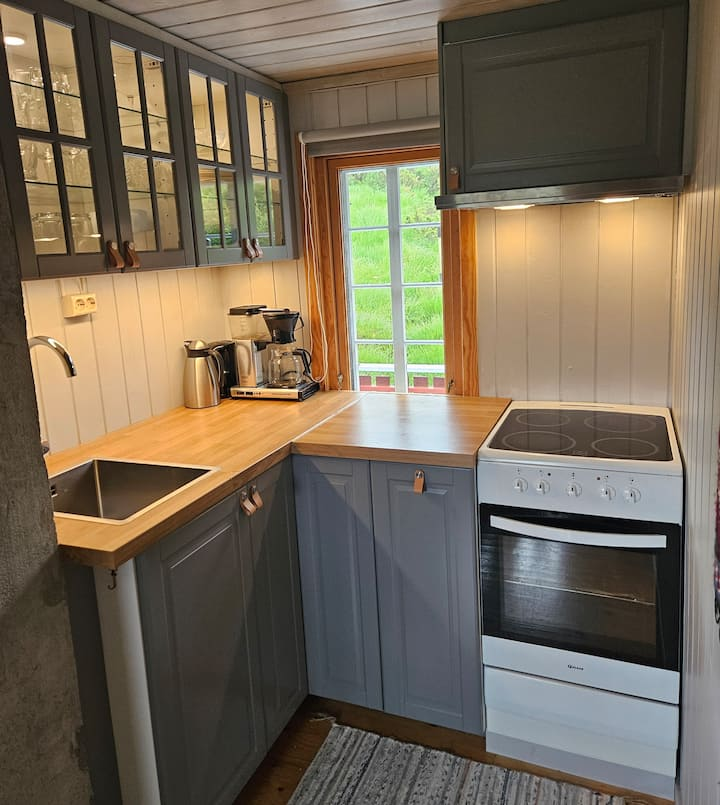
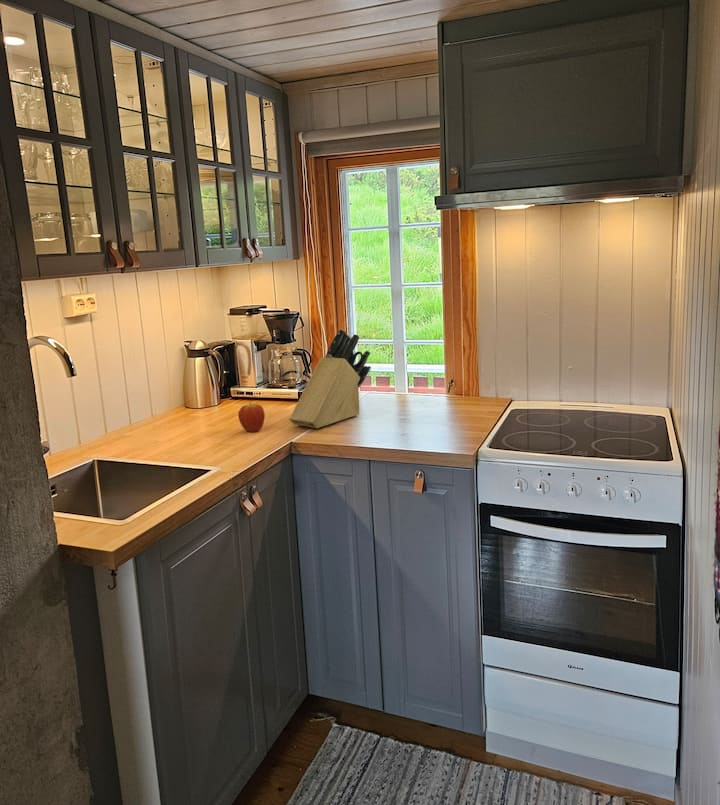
+ fruit [237,402,266,433]
+ knife block [288,328,372,429]
